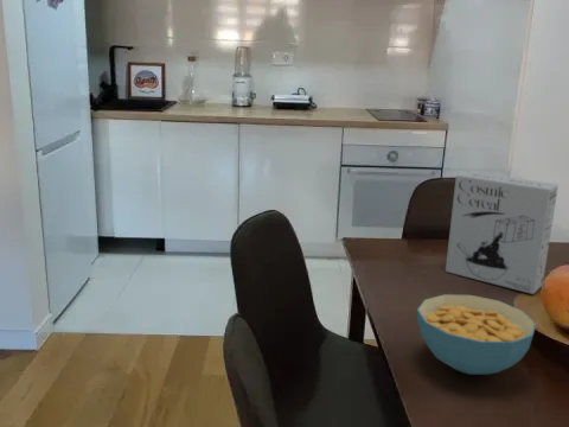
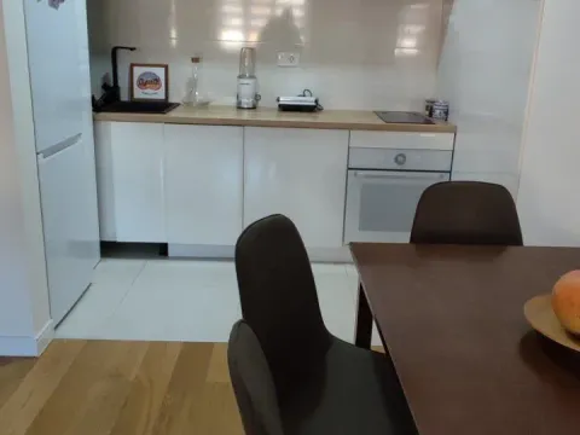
- cereal box [445,170,560,295]
- cereal bowl [416,293,537,376]
